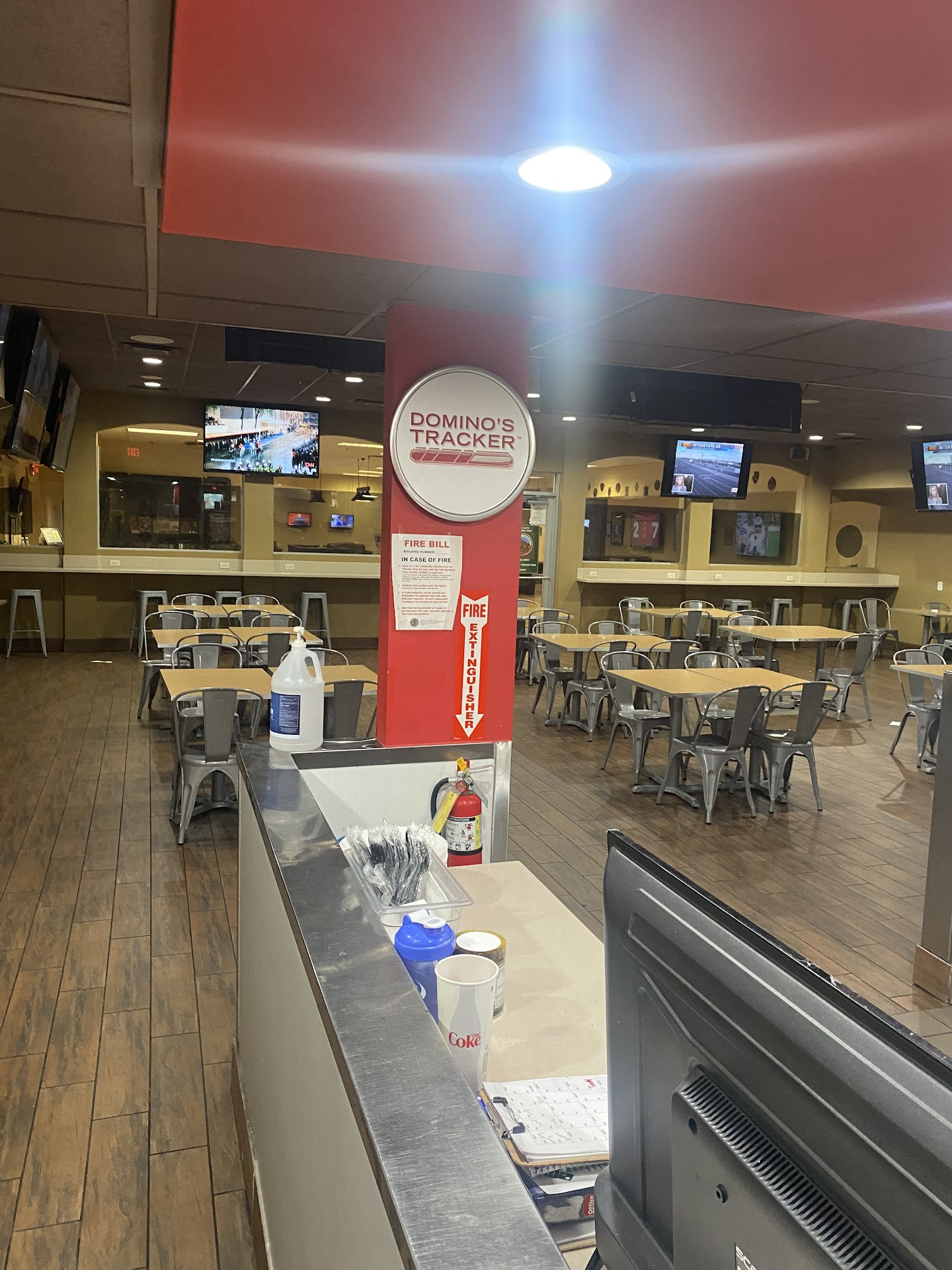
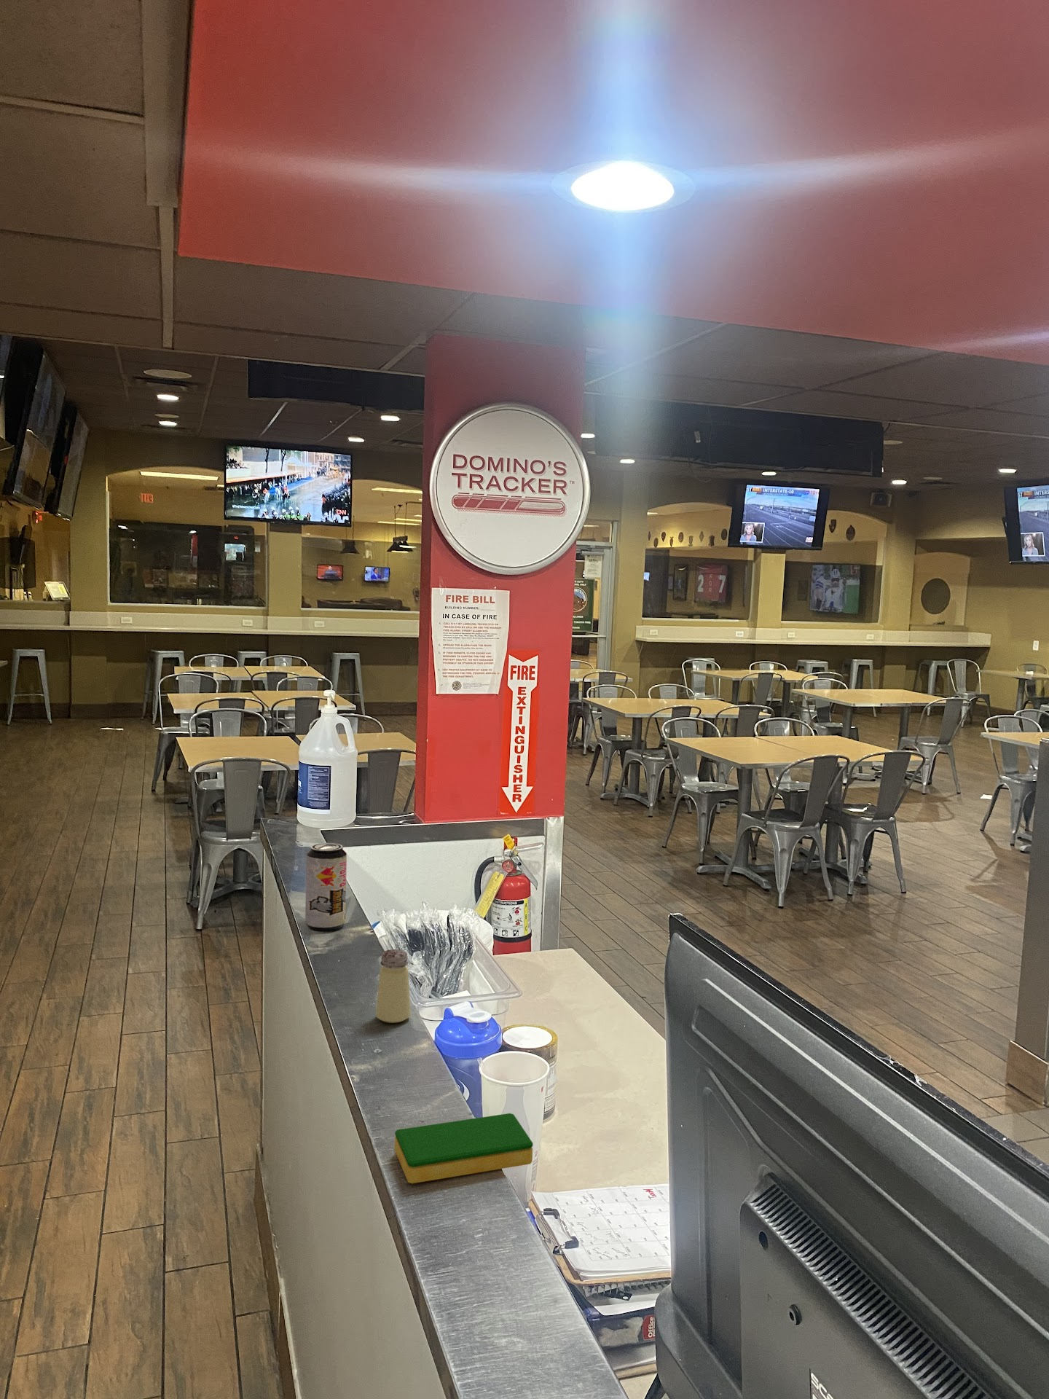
+ beverage can [304,843,347,933]
+ dish sponge [394,1113,533,1184]
+ saltshaker [375,948,412,1023]
